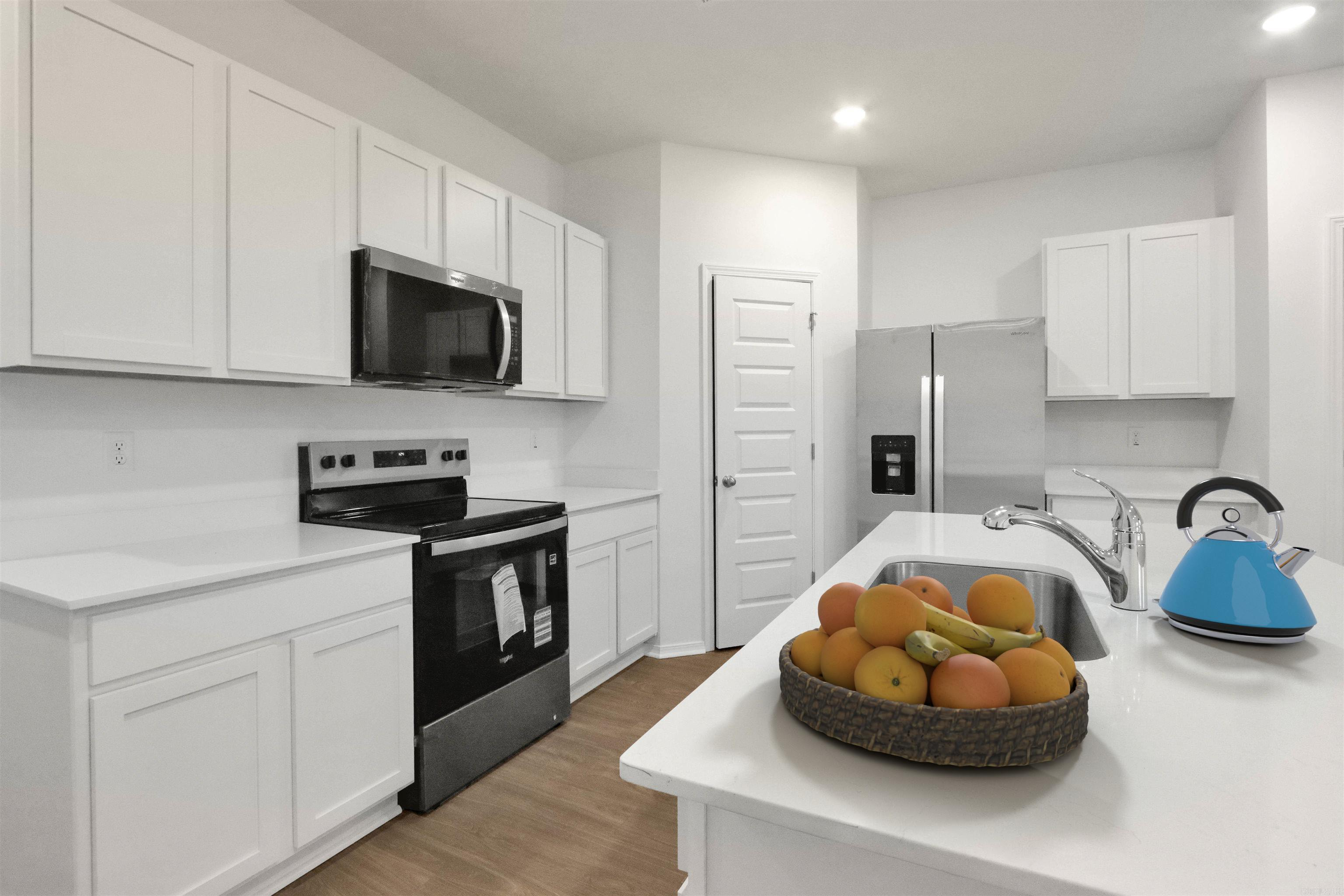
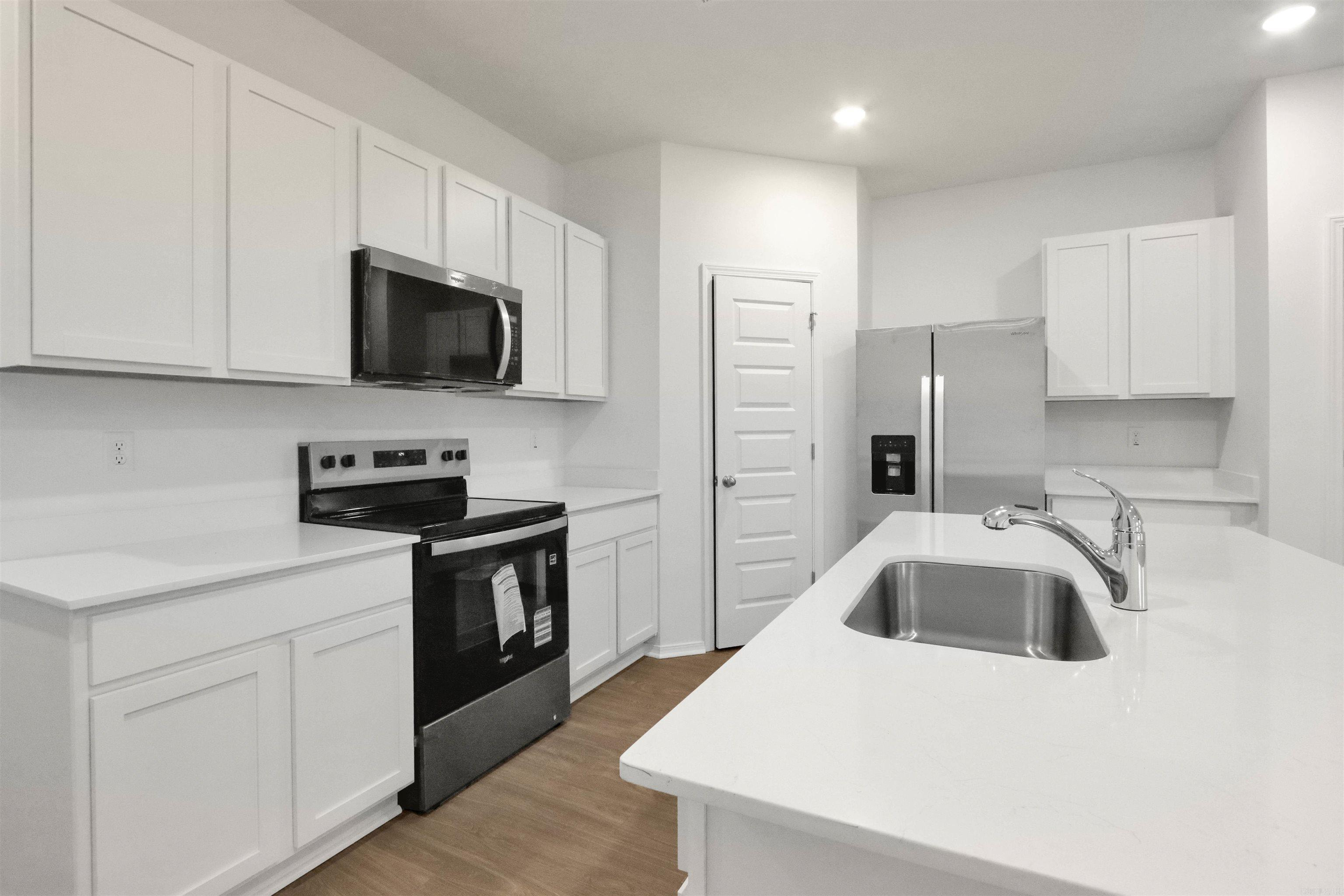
- kettle [1152,476,1318,644]
- fruit bowl [778,574,1090,767]
